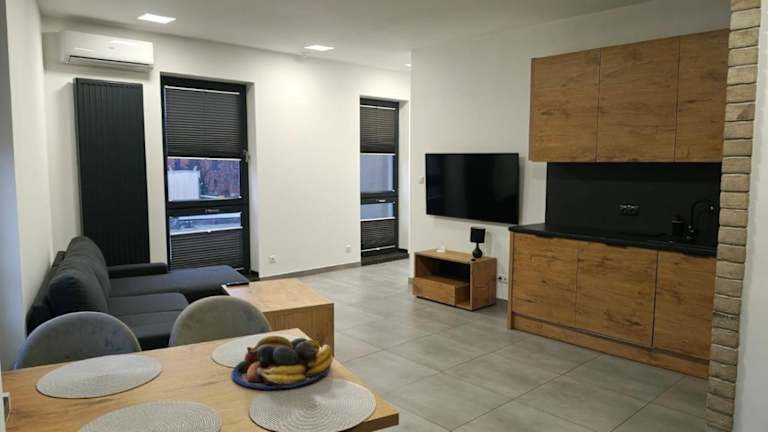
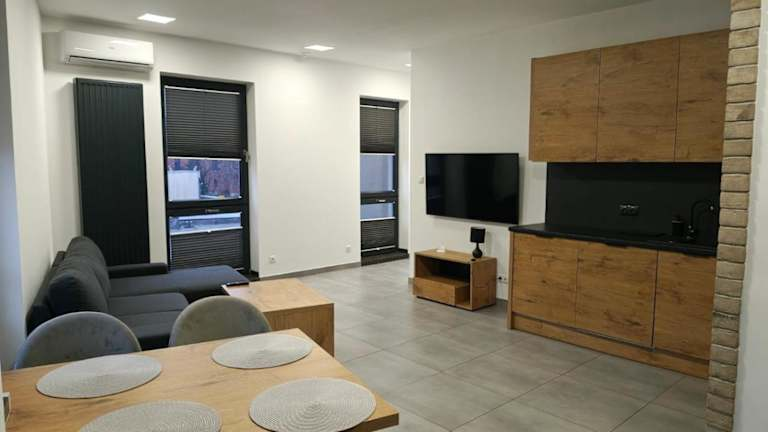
- fruit bowl [231,334,334,390]
